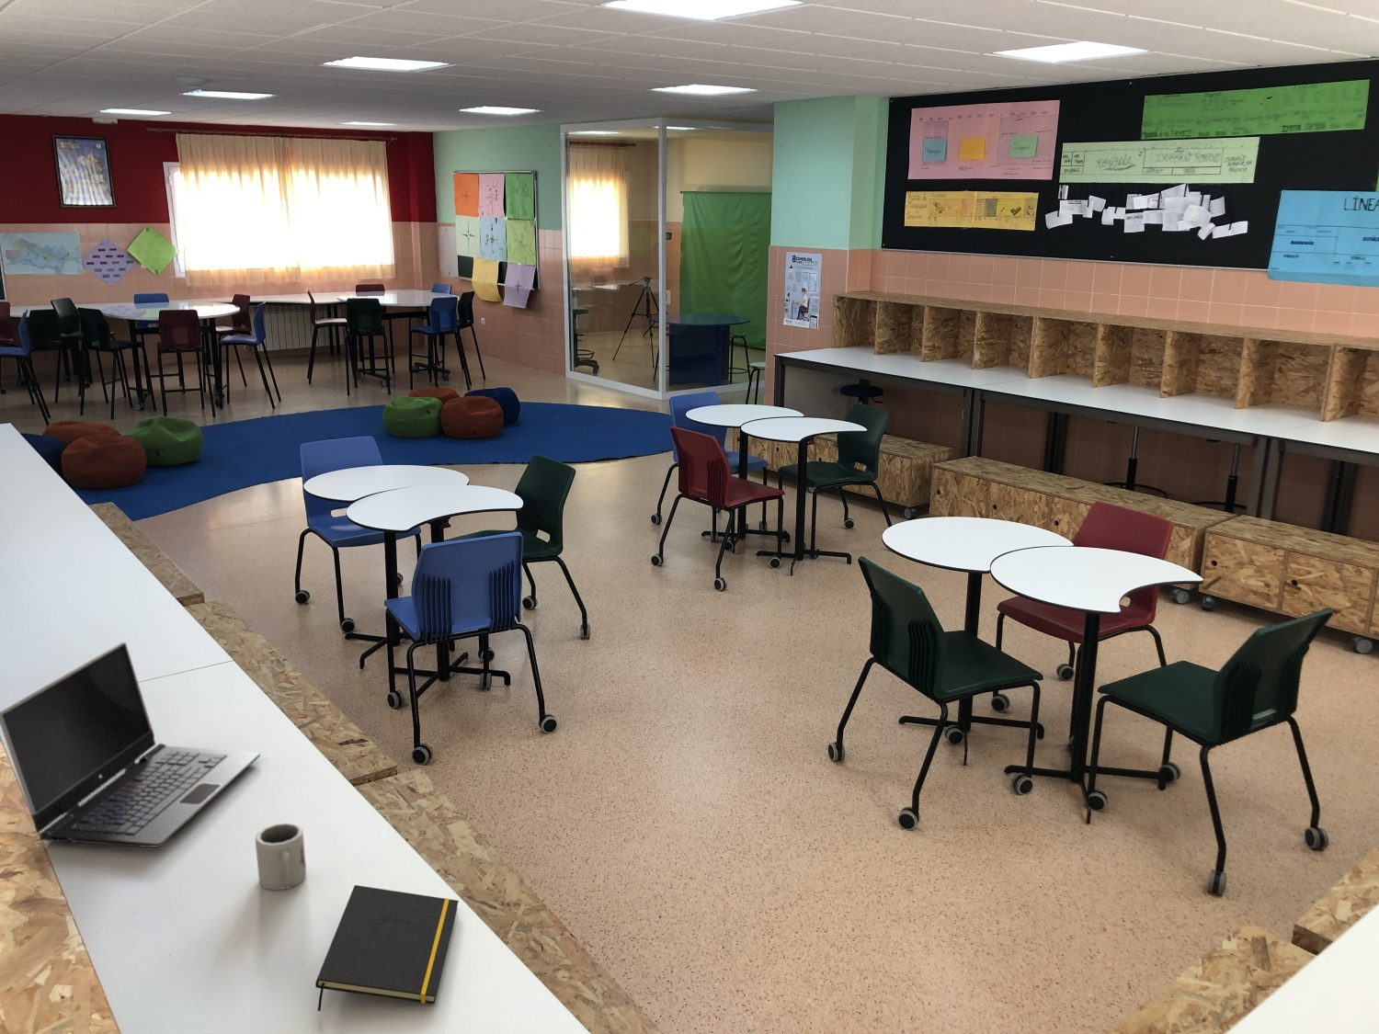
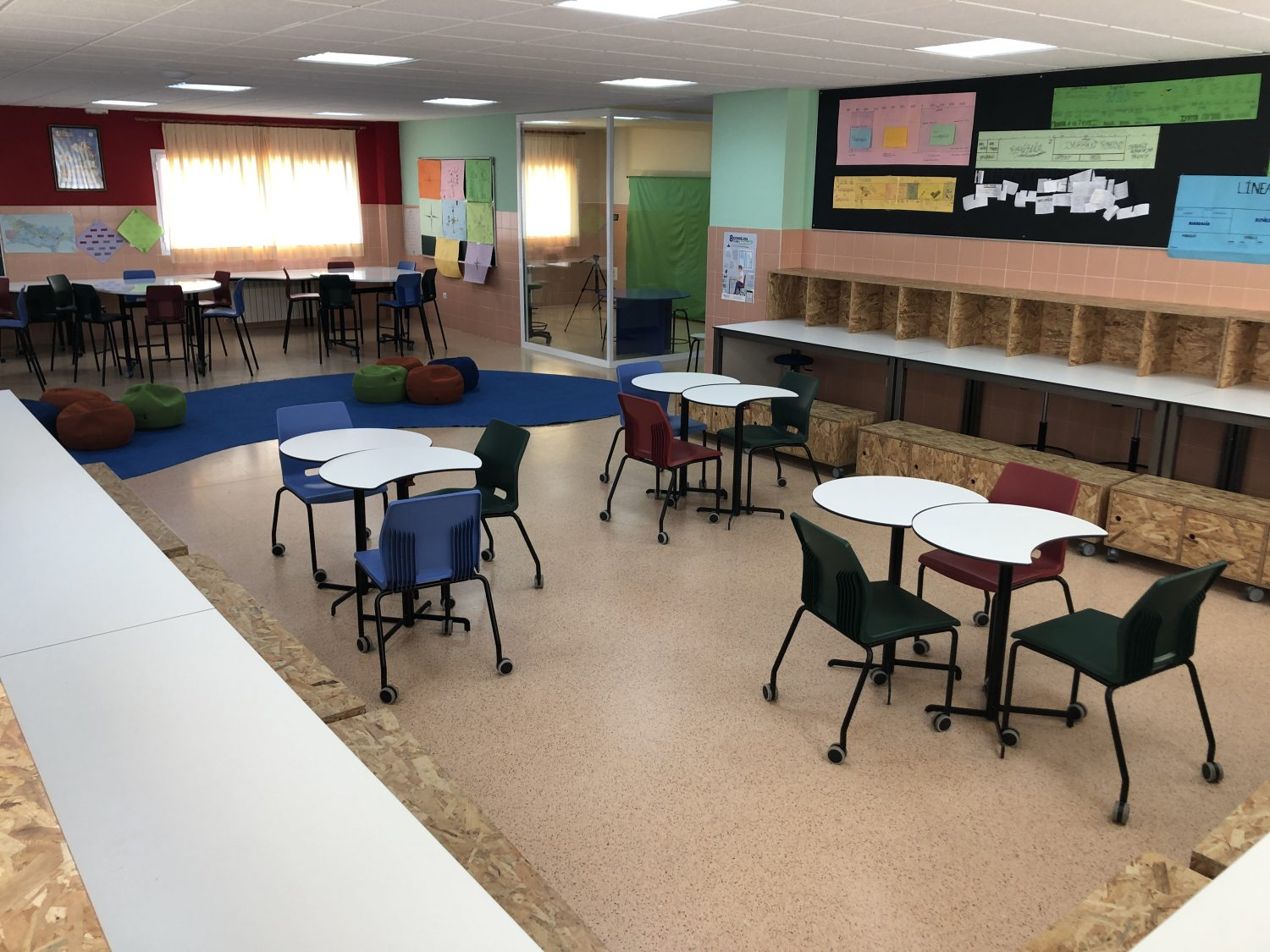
- laptop computer [0,641,261,847]
- cup [255,822,307,891]
- notepad [315,884,459,1012]
